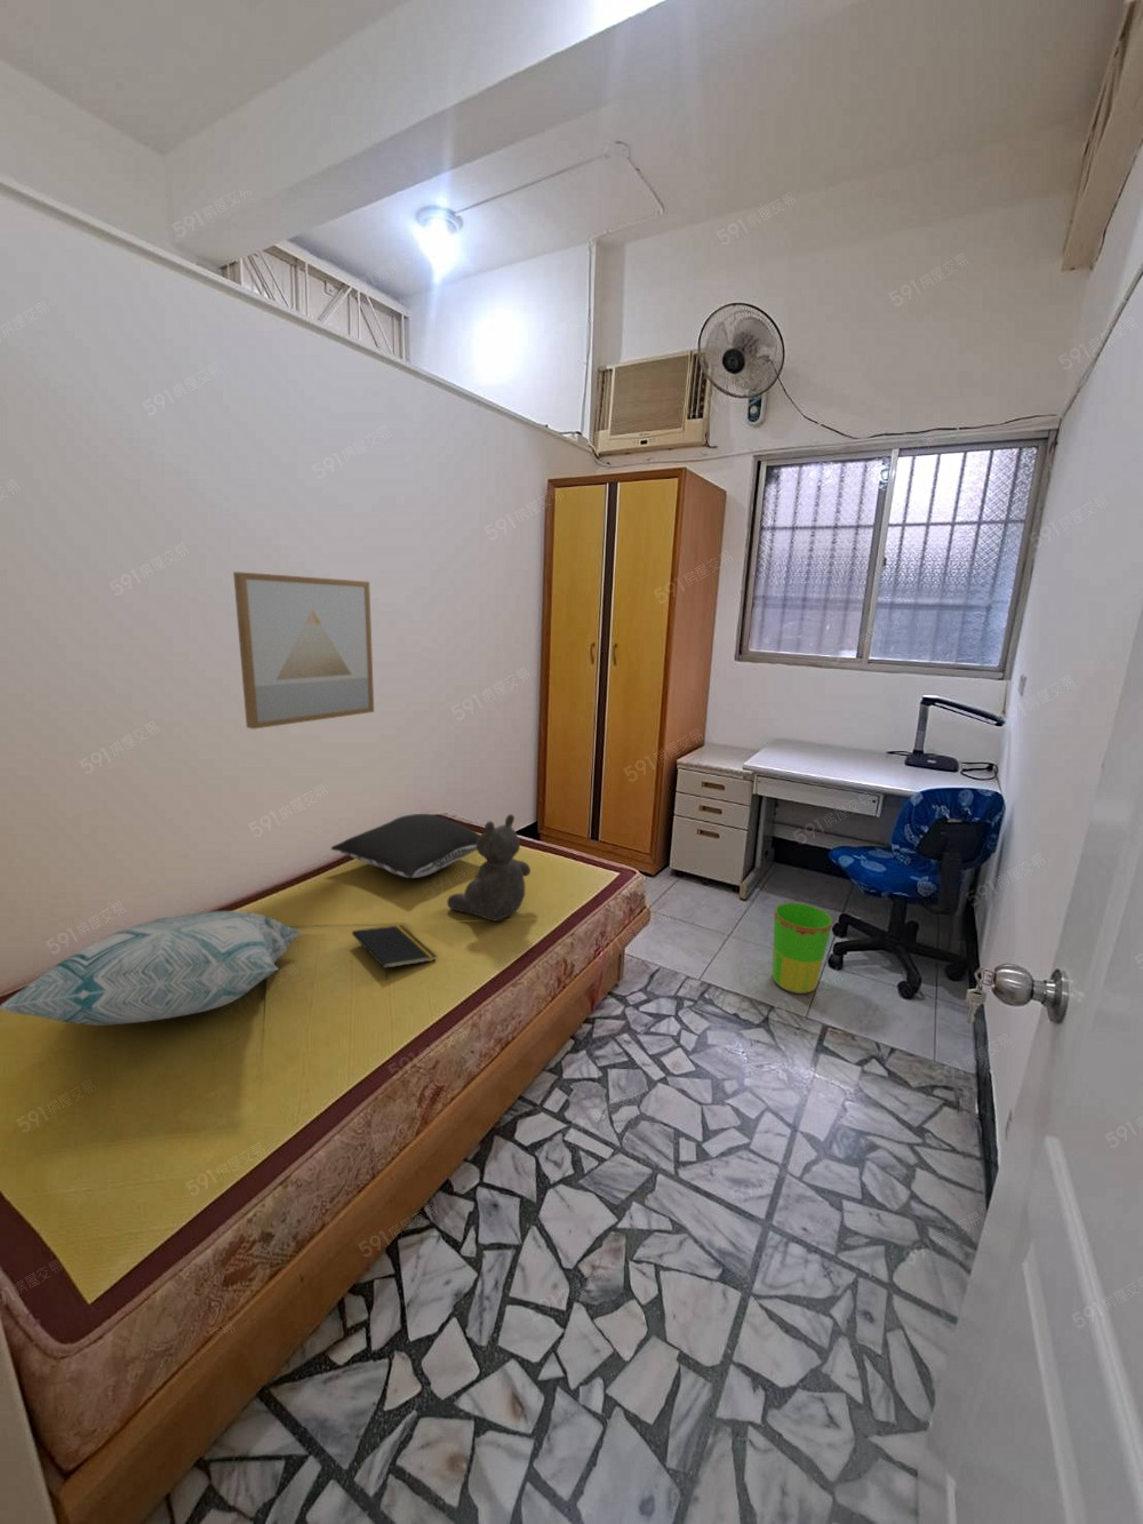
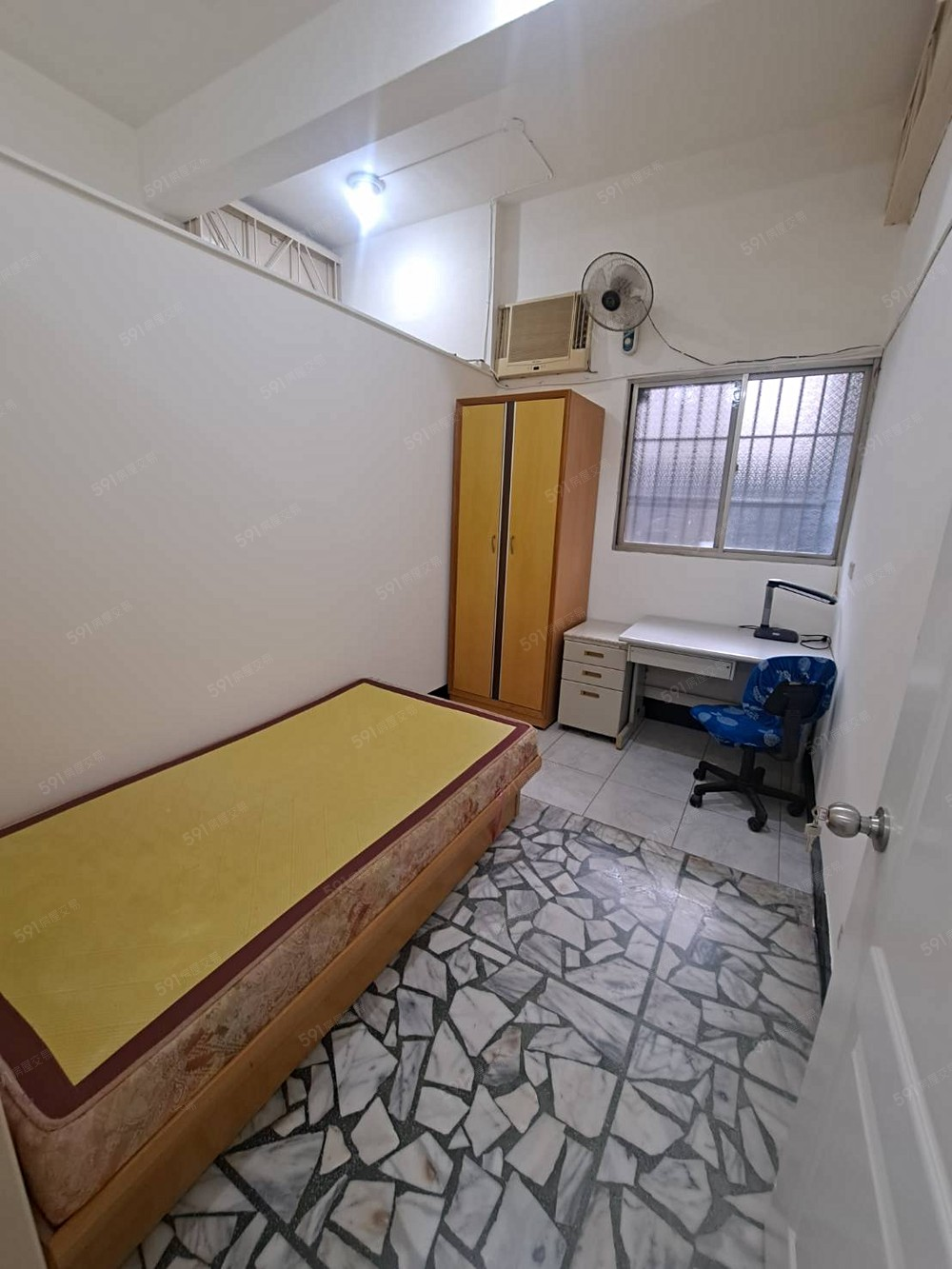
- teddy bear [445,813,532,922]
- waste bin [772,902,834,994]
- notepad [351,924,438,981]
- pillow [330,813,481,879]
- wall art [232,570,375,730]
- decorative pillow [0,910,303,1027]
